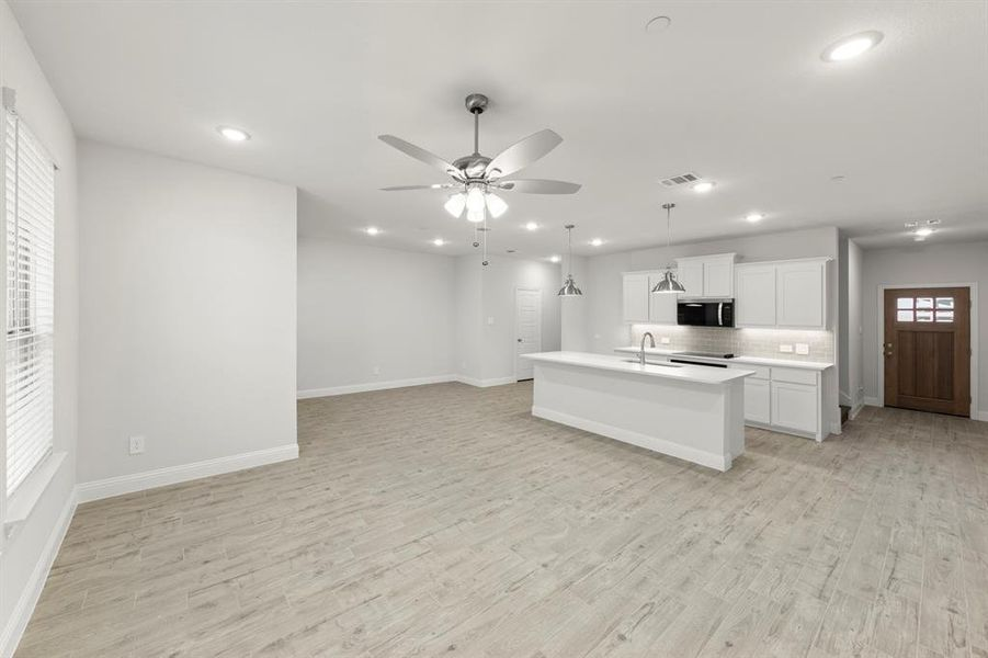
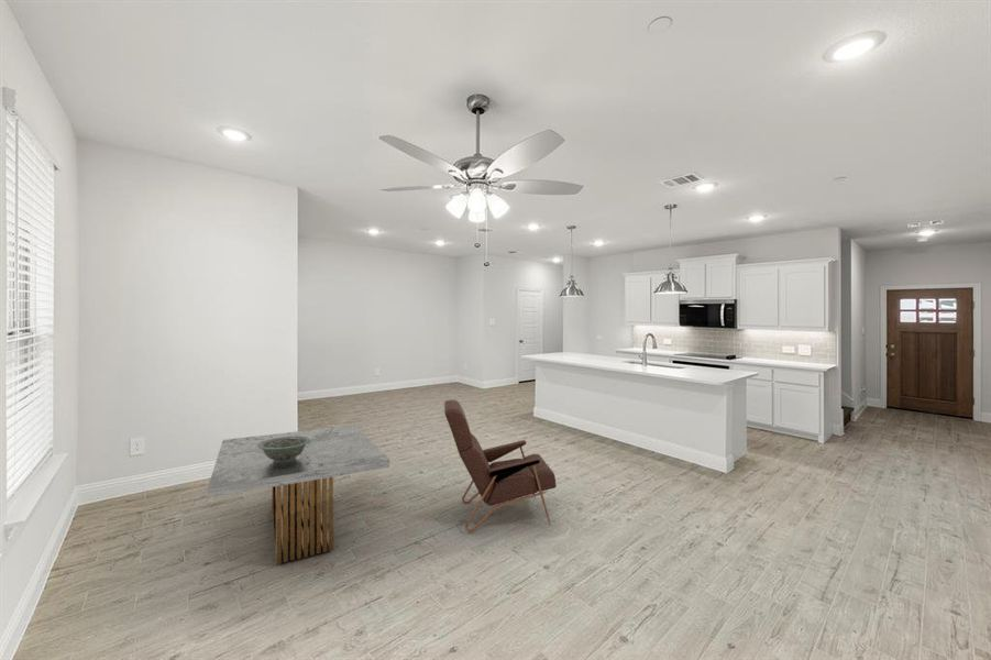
+ armchair [443,399,558,534]
+ decorative bowl [257,436,310,463]
+ coffee table [207,425,390,564]
